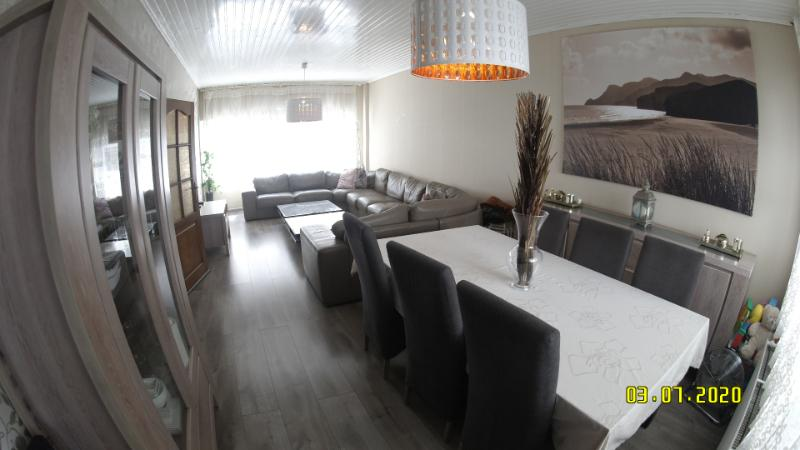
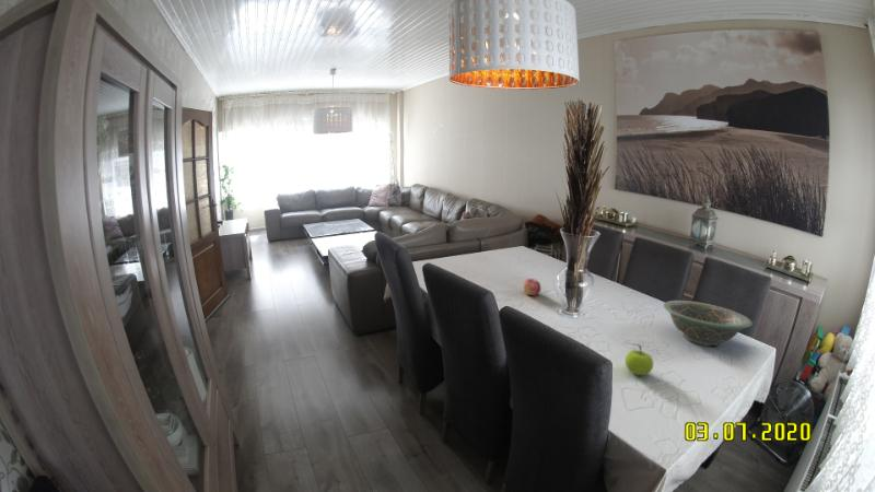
+ decorative bowl [663,300,754,347]
+ fruit [625,341,654,376]
+ apple [522,278,541,297]
